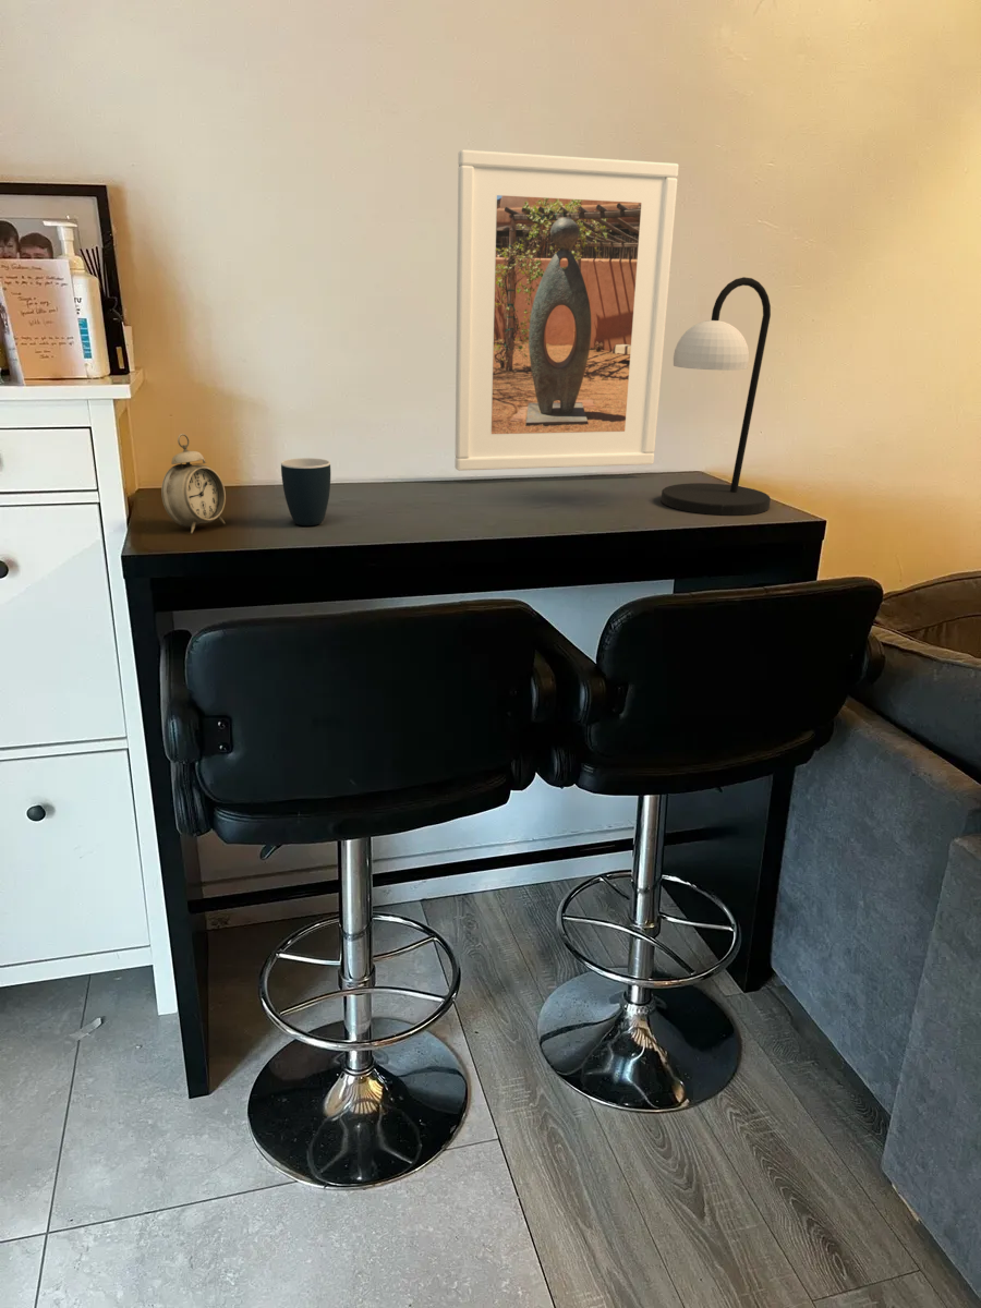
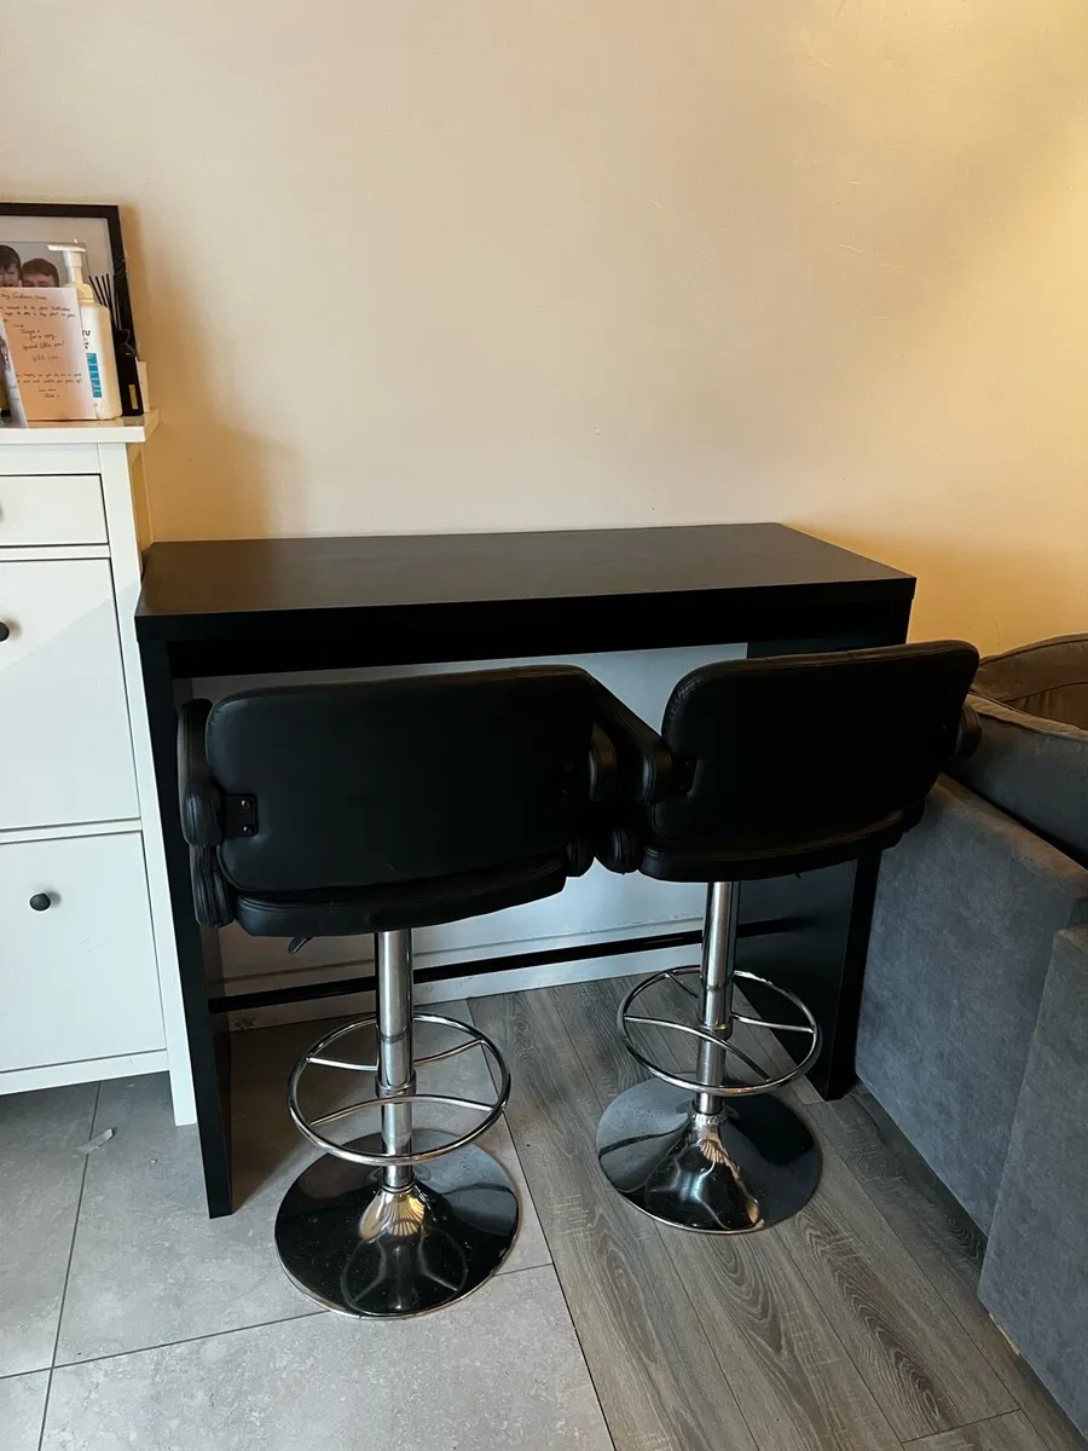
- table lamp [661,276,772,517]
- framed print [453,149,680,472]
- alarm clock [160,433,227,534]
- mug [280,457,331,526]
